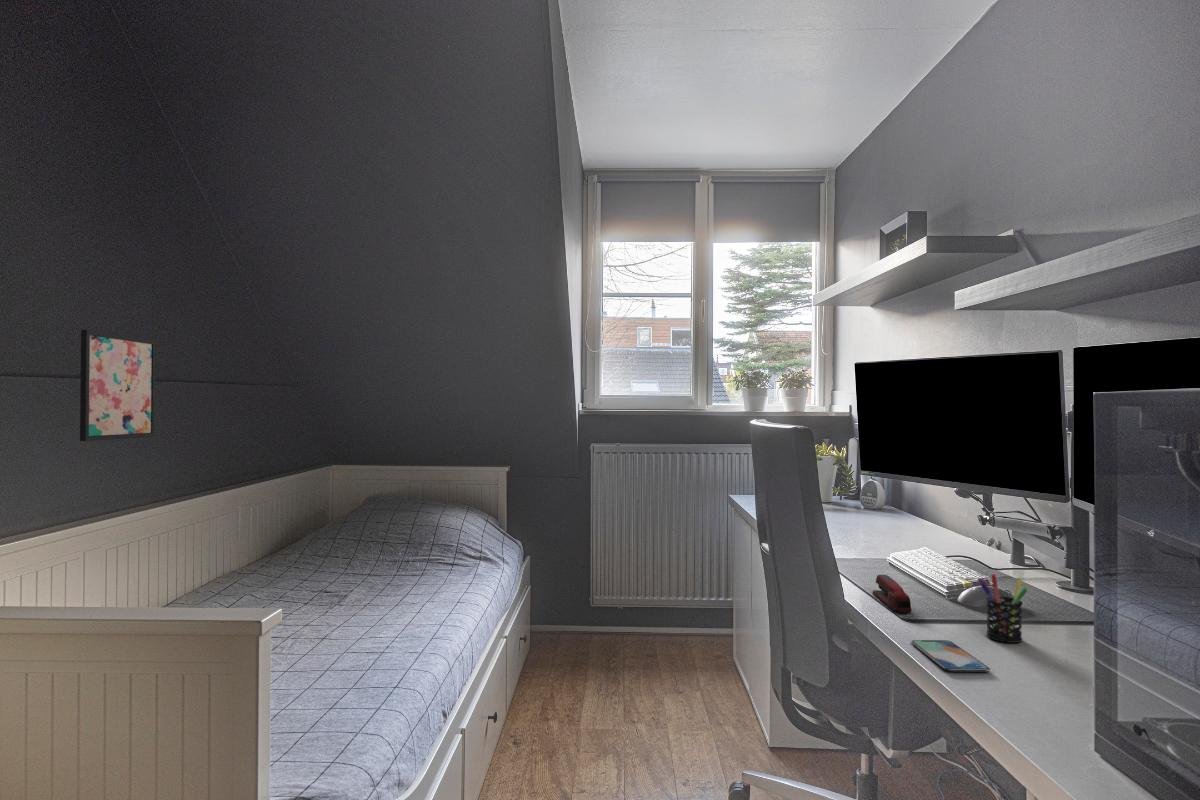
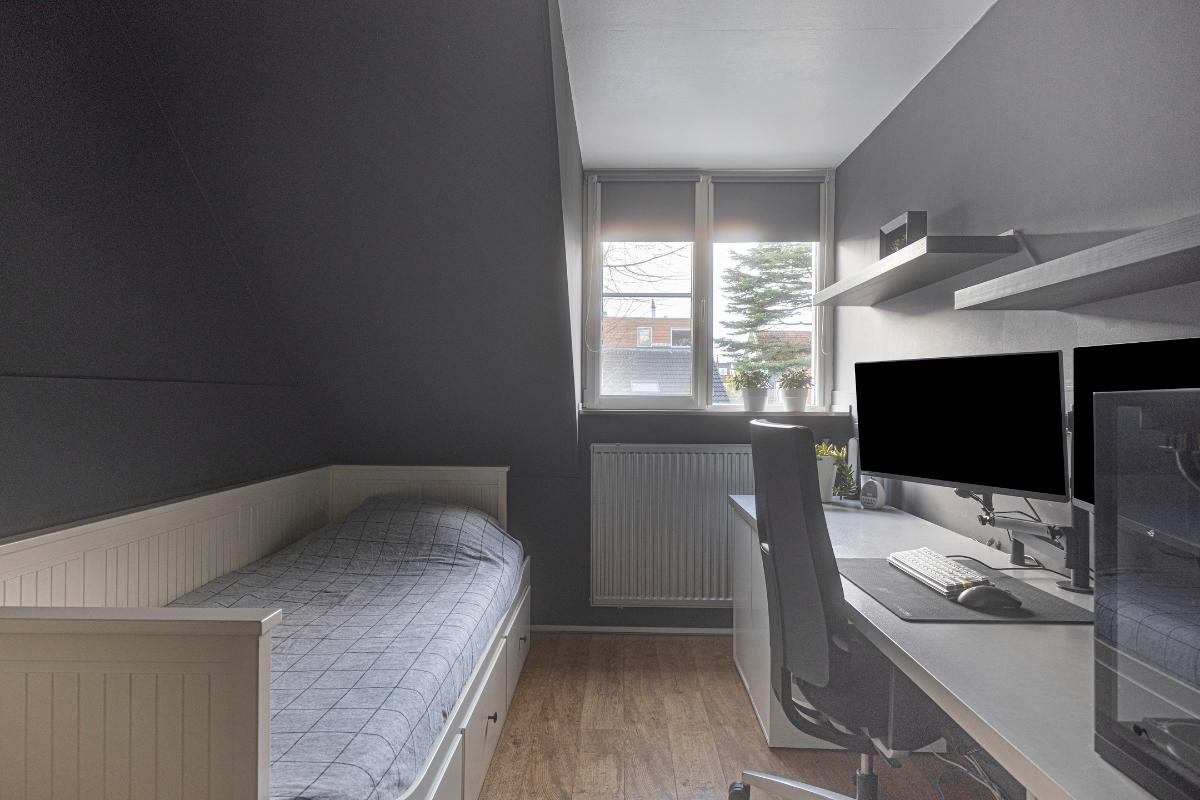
- smartphone [910,639,991,673]
- wall art [79,329,156,442]
- stapler [871,573,912,614]
- pen holder [976,573,1029,644]
